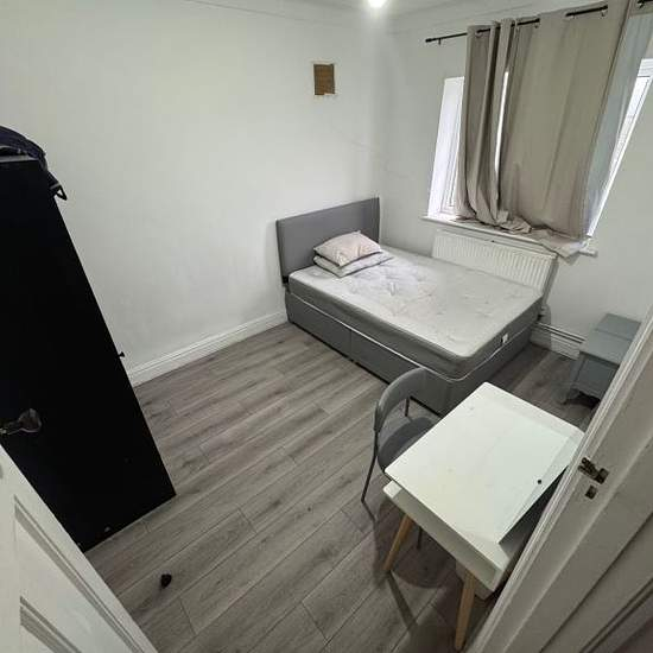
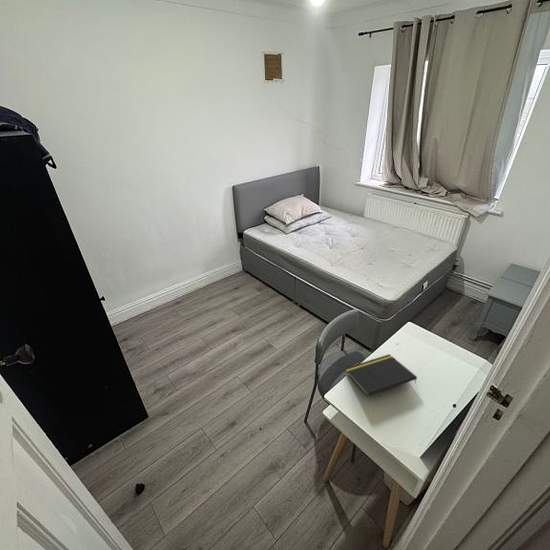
+ notepad [344,353,418,397]
